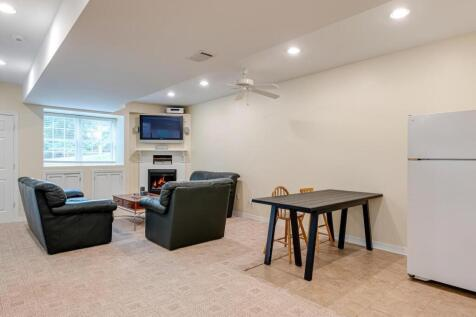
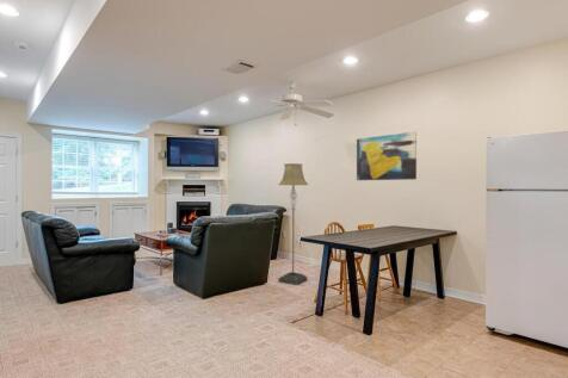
+ wall art [356,130,418,181]
+ floor lamp [277,162,309,286]
